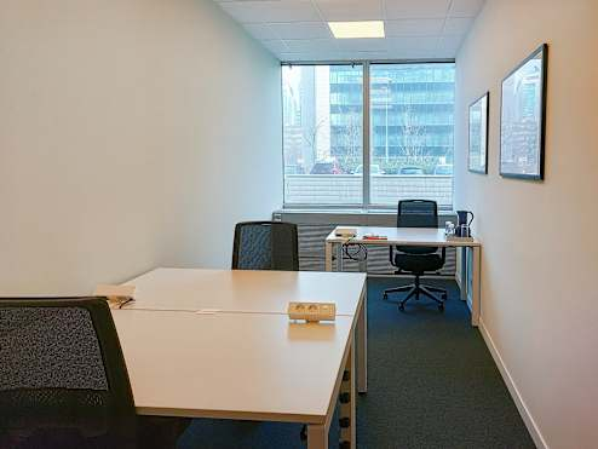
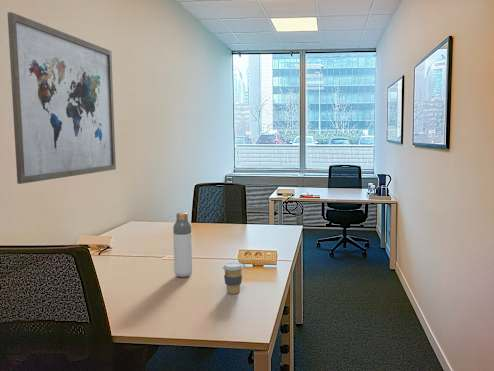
+ wall art [6,11,117,185]
+ coffee cup [222,262,244,295]
+ bottle [172,211,193,278]
